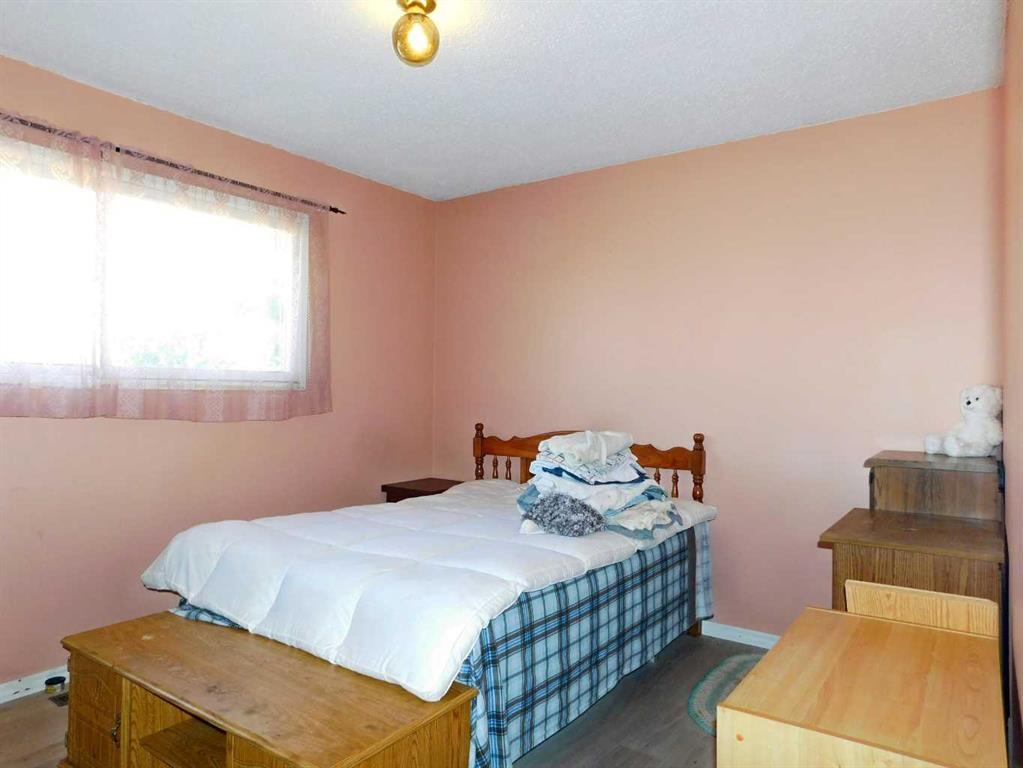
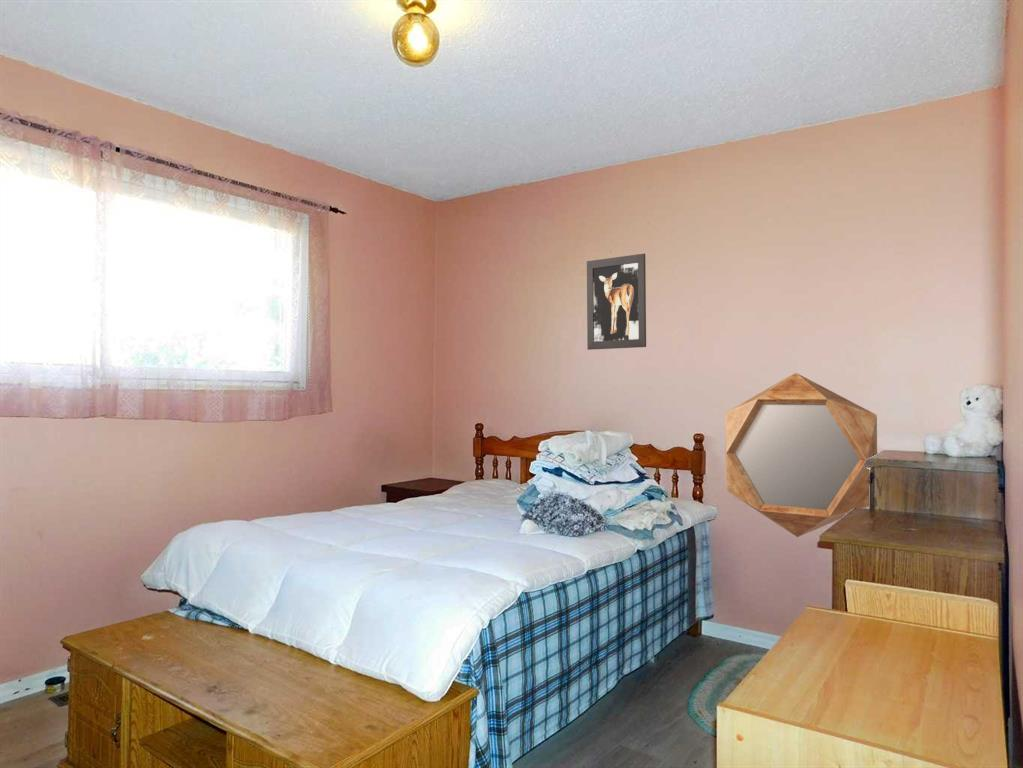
+ home mirror [724,372,878,538]
+ wall art [586,253,647,351]
